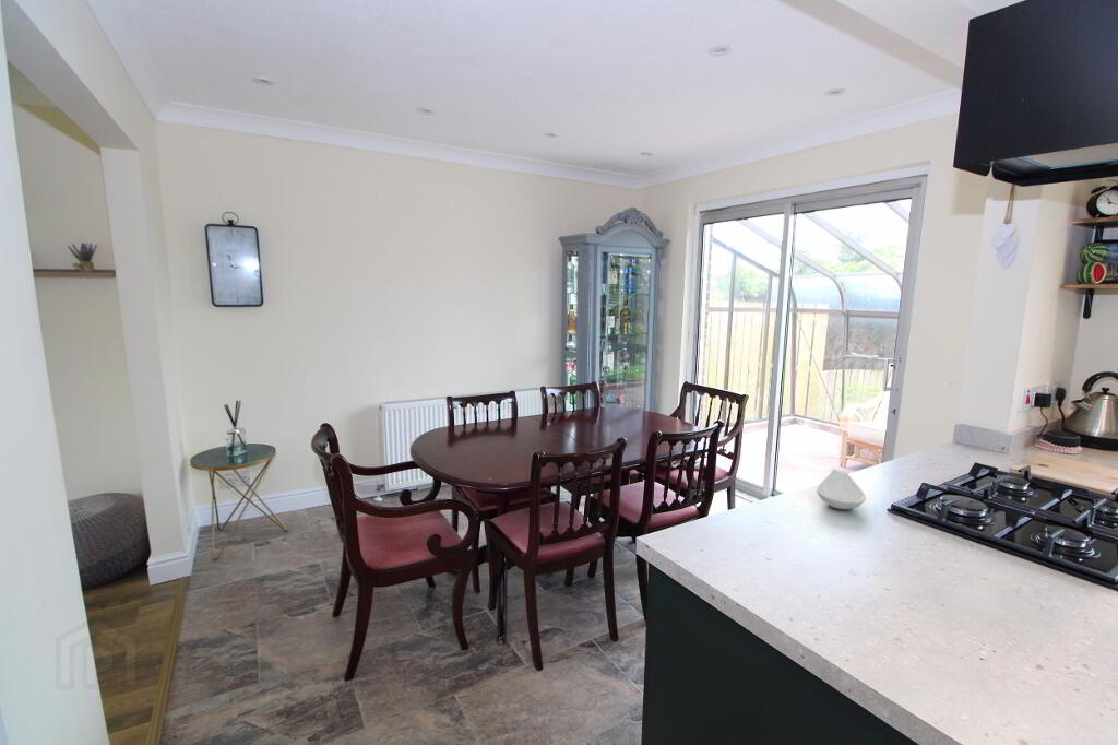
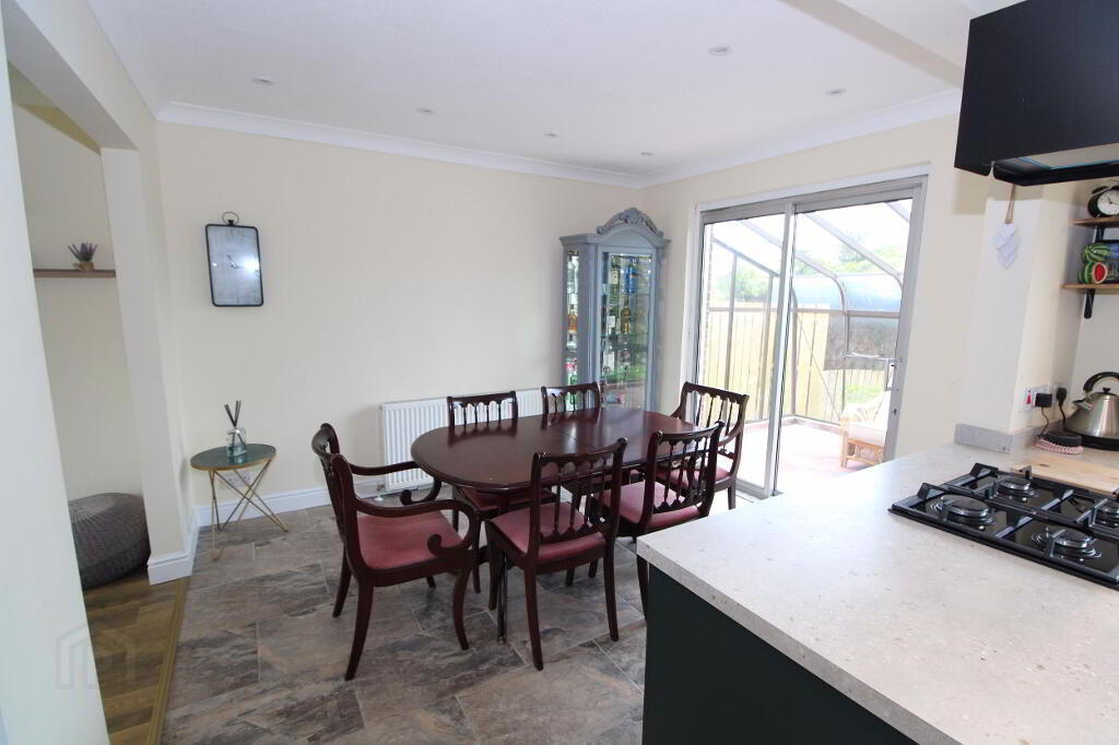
- spoon rest [816,466,867,510]
